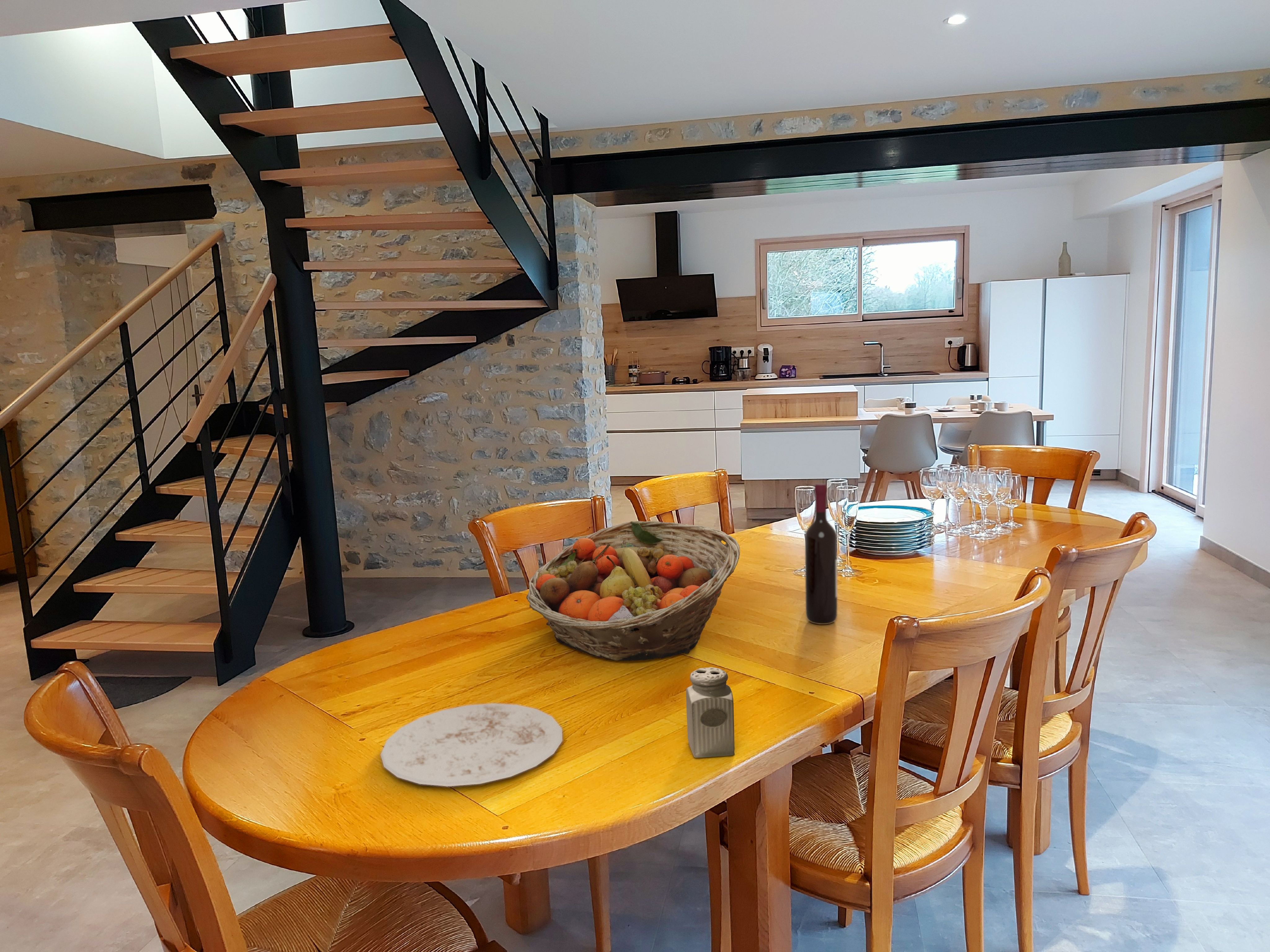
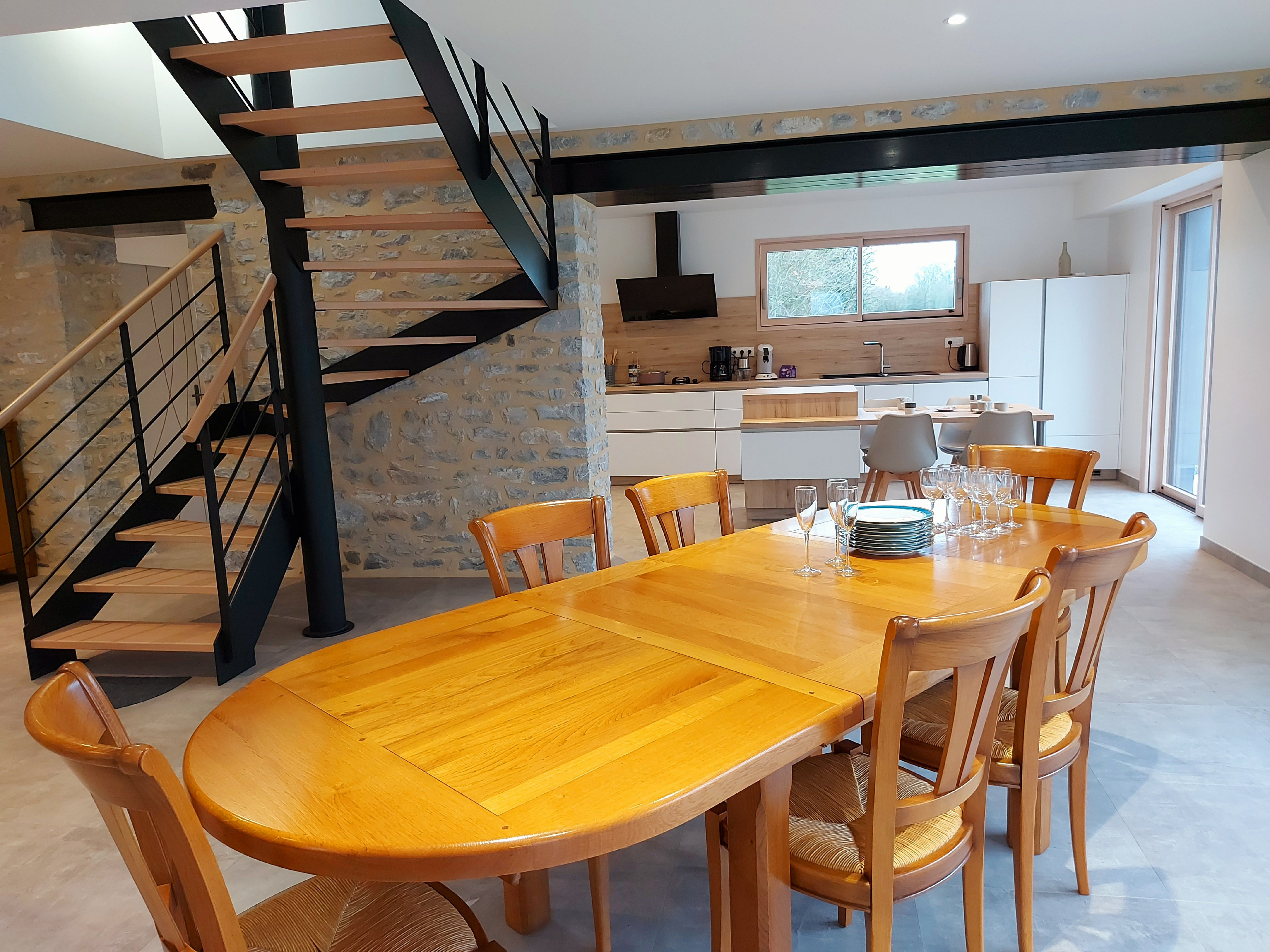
- wine bottle [805,483,838,625]
- fruit basket [526,521,740,661]
- plate [380,703,563,787]
- salt shaker [686,667,735,758]
